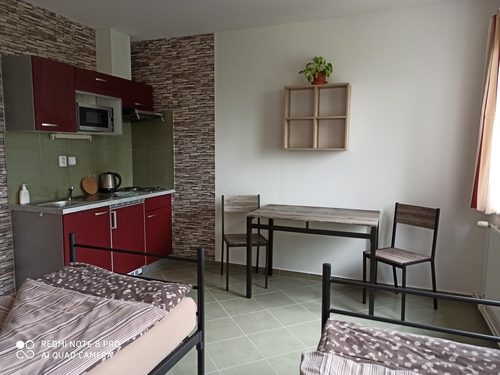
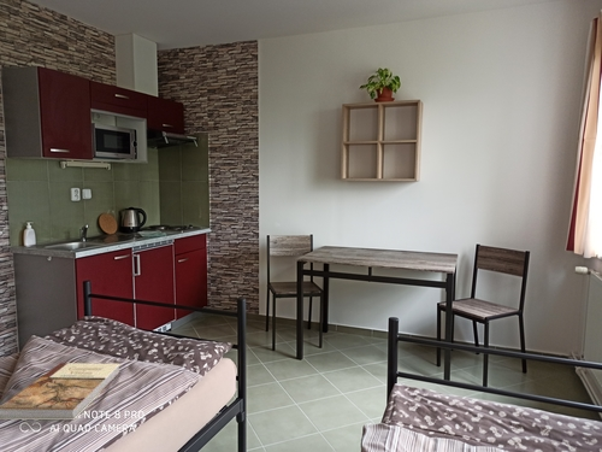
+ book [0,362,122,421]
